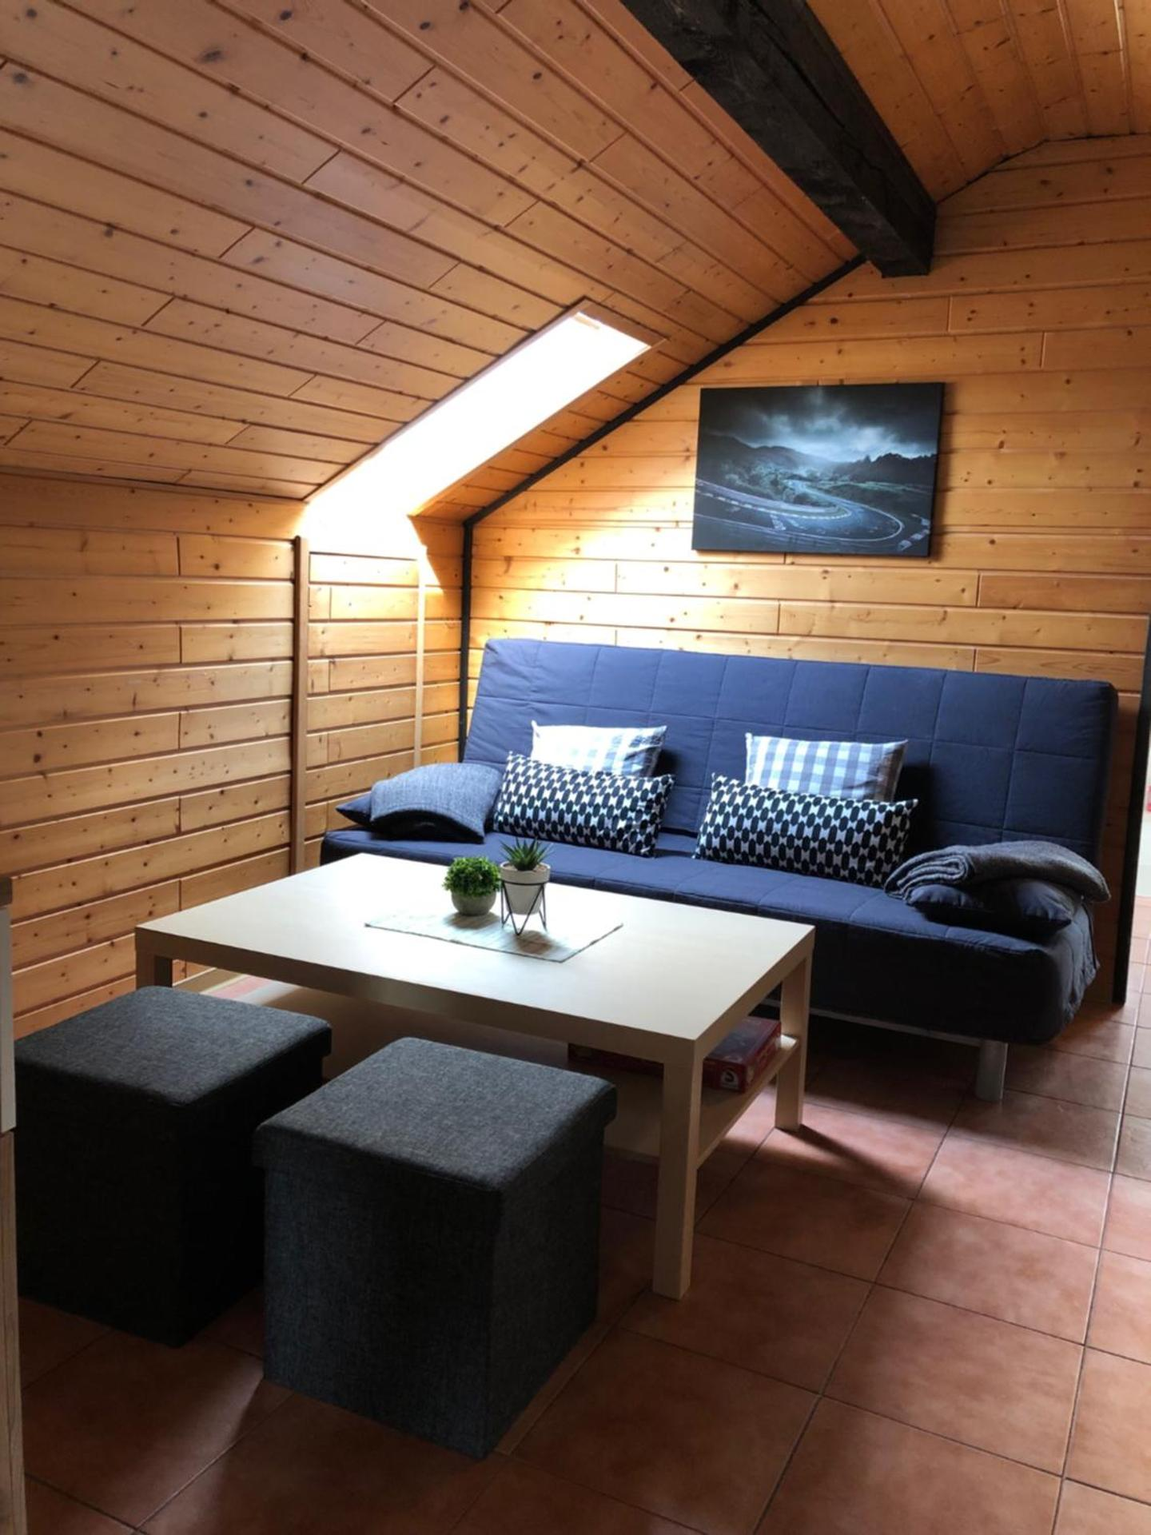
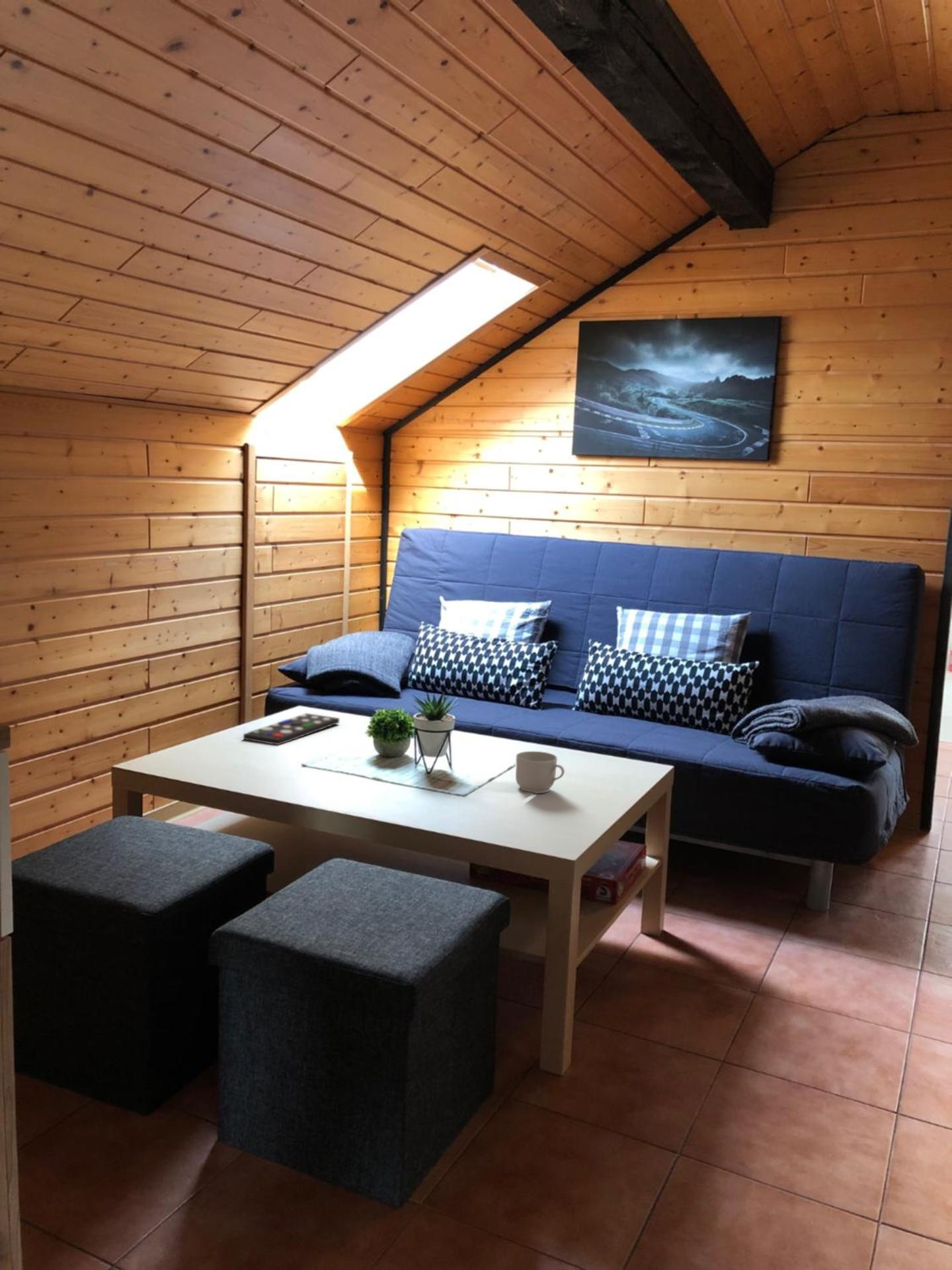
+ remote control [243,712,340,745]
+ mug [515,751,565,794]
